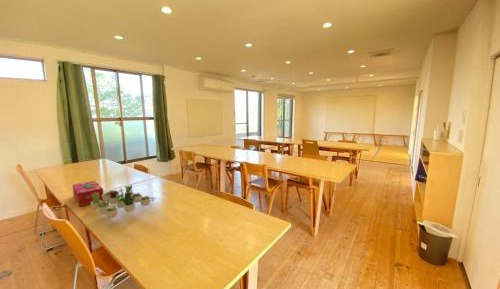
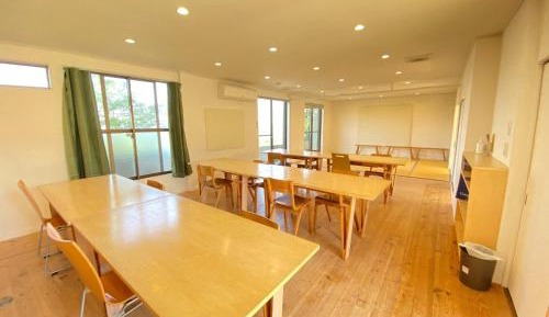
- succulent plant [90,183,158,219]
- tissue box [72,180,104,207]
